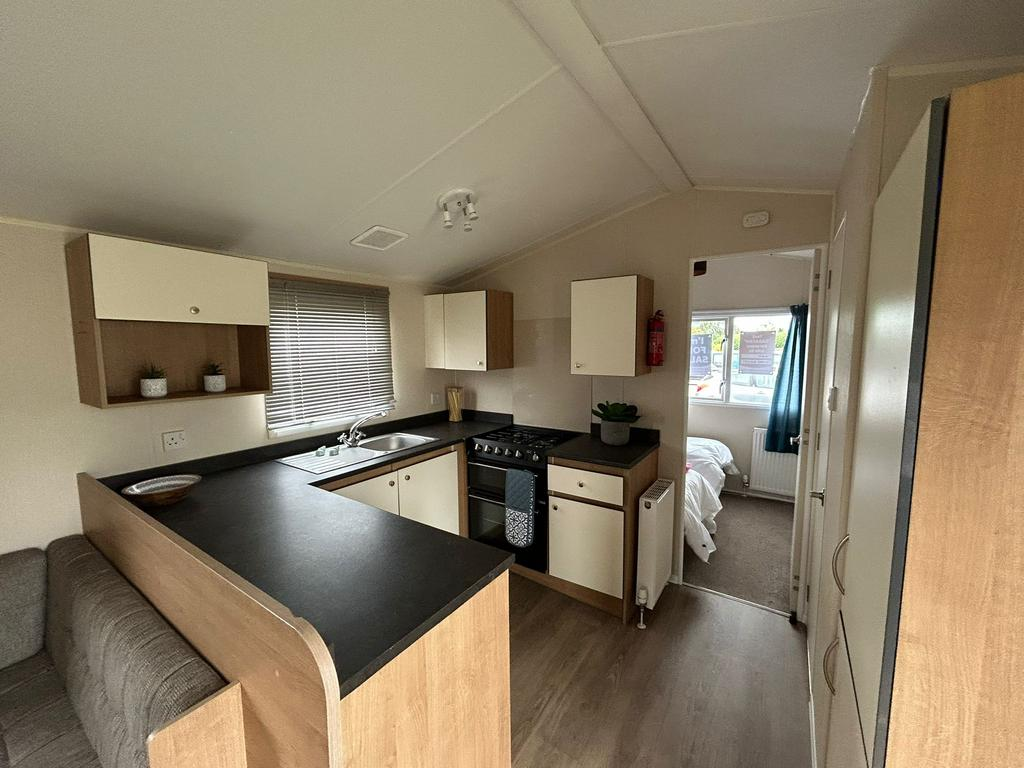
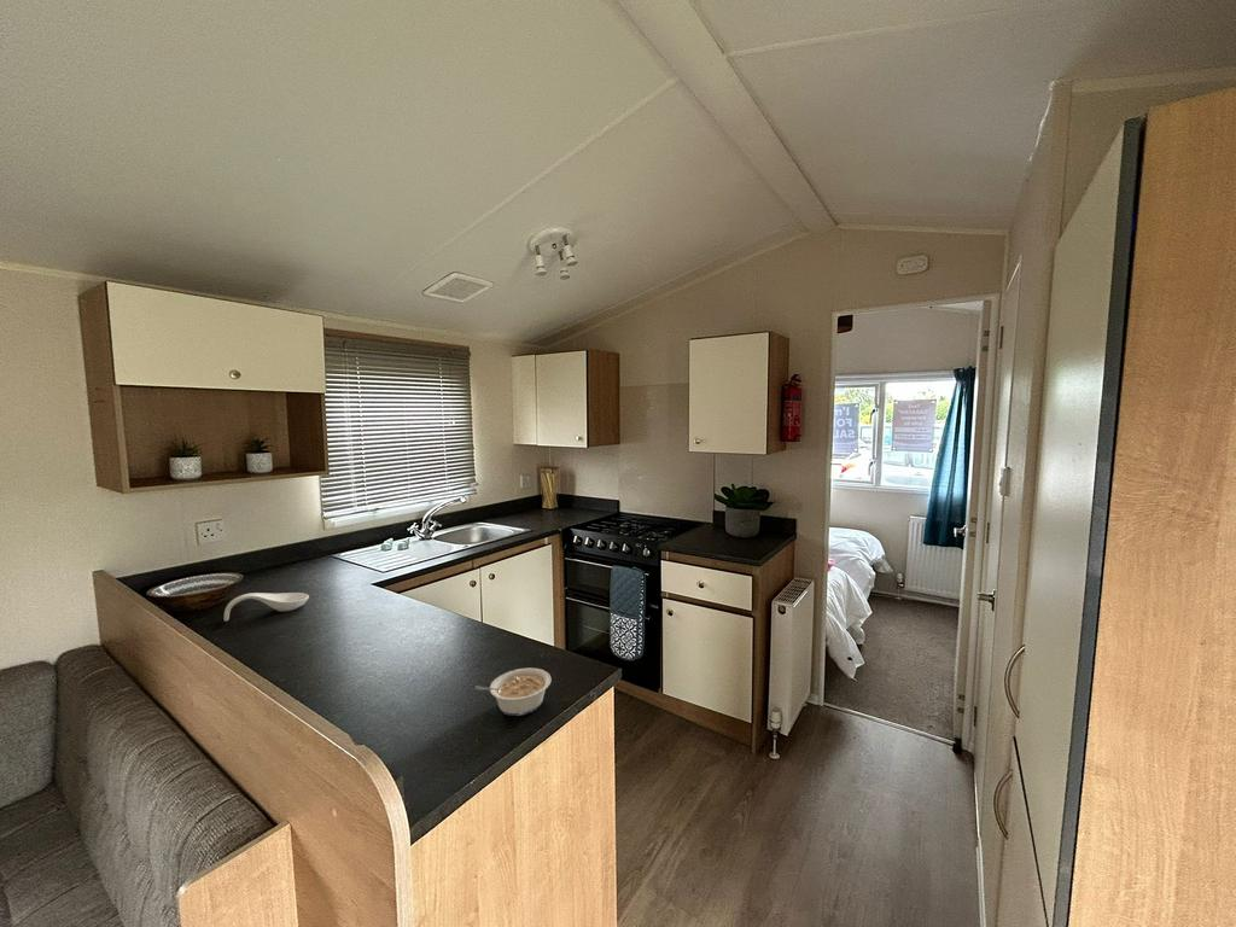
+ legume [476,667,553,717]
+ spoon rest [223,591,310,623]
